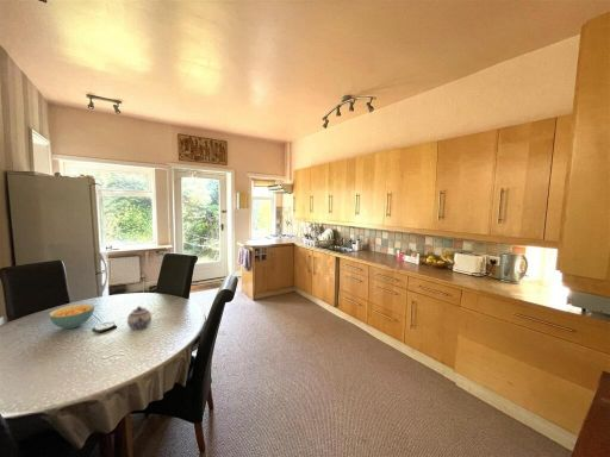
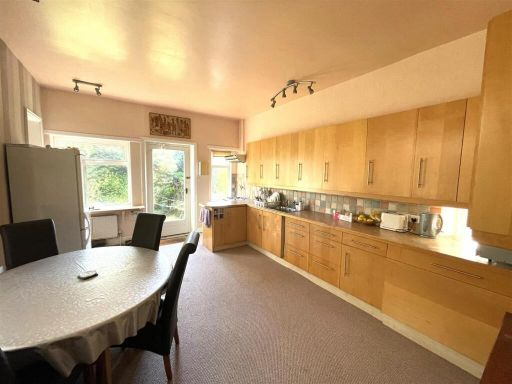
- teapot [126,305,152,331]
- cereal bowl [48,302,95,330]
